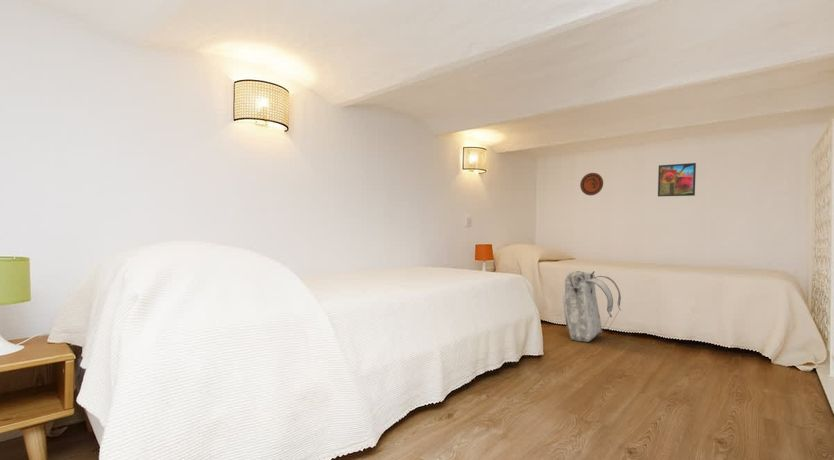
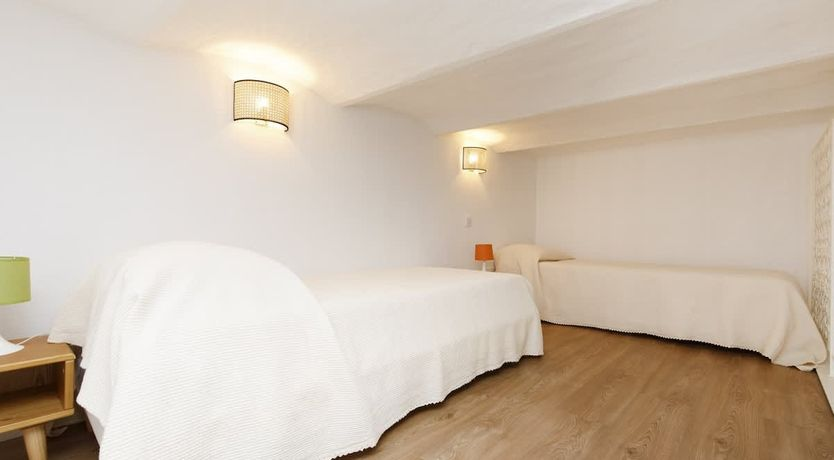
- decorative plate [579,172,604,196]
- backpack [562,270,622,343]
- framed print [657,162,697,197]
